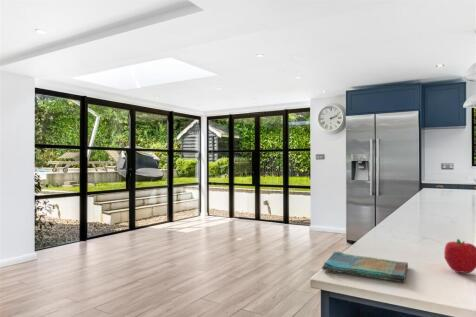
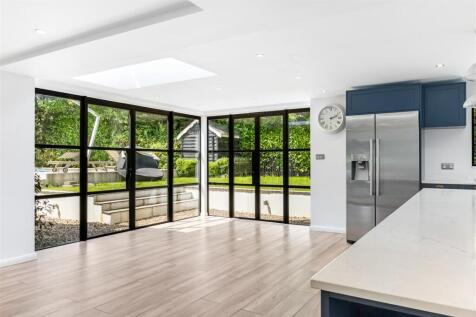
- fruit [443,238,476,274]
- dish towel [321,250,409,283]
